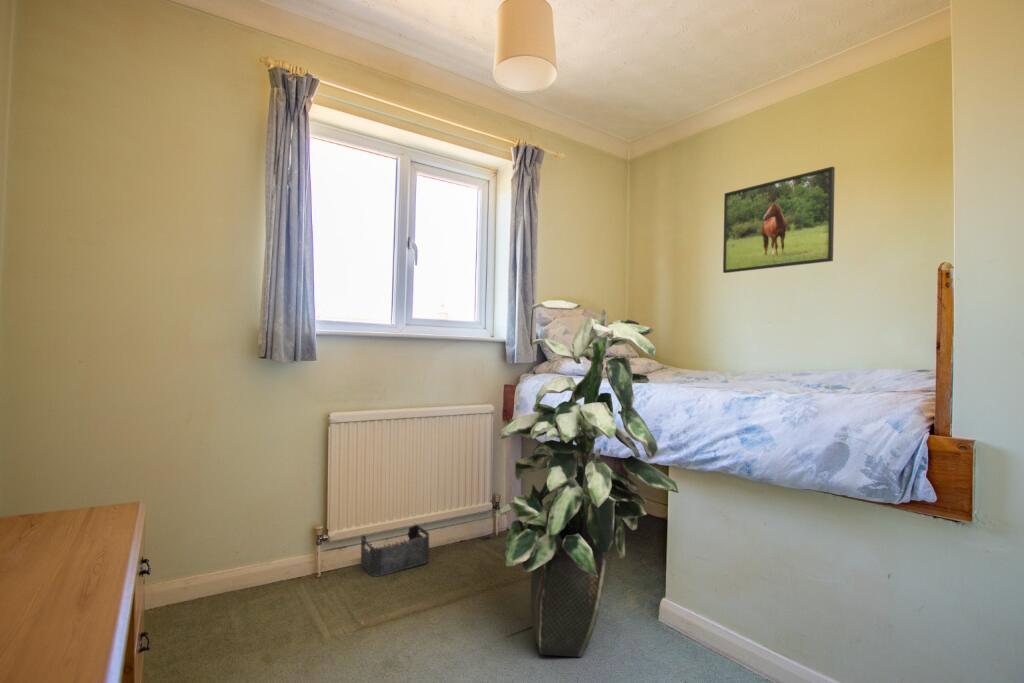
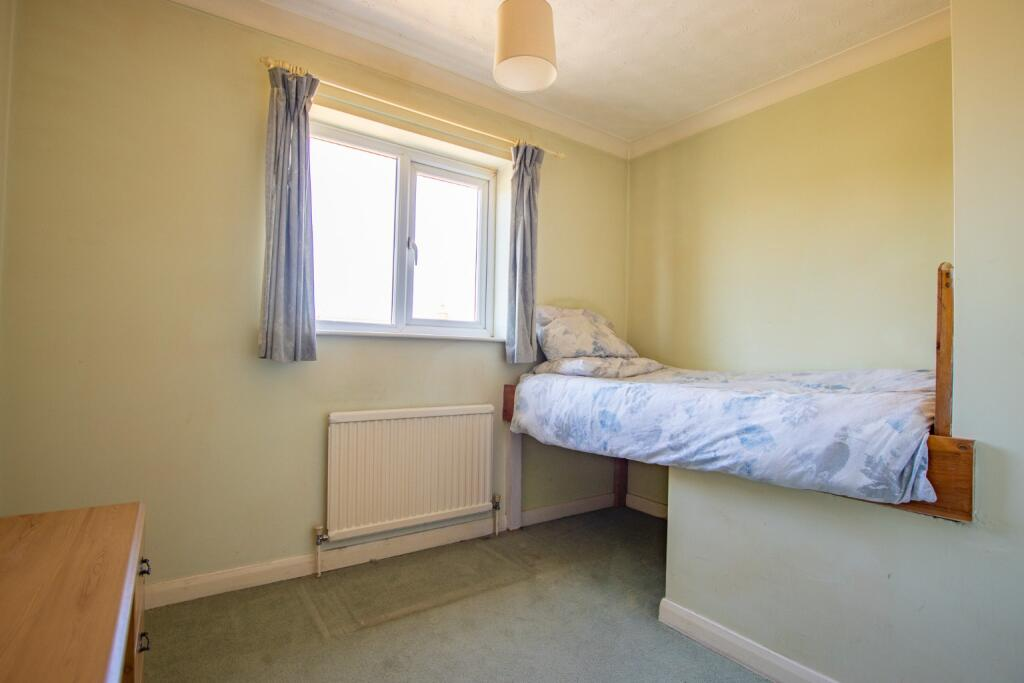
- storage bin [360,524,430,578]
- indoor plant [494,299,679,658]
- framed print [722,165,836,274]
